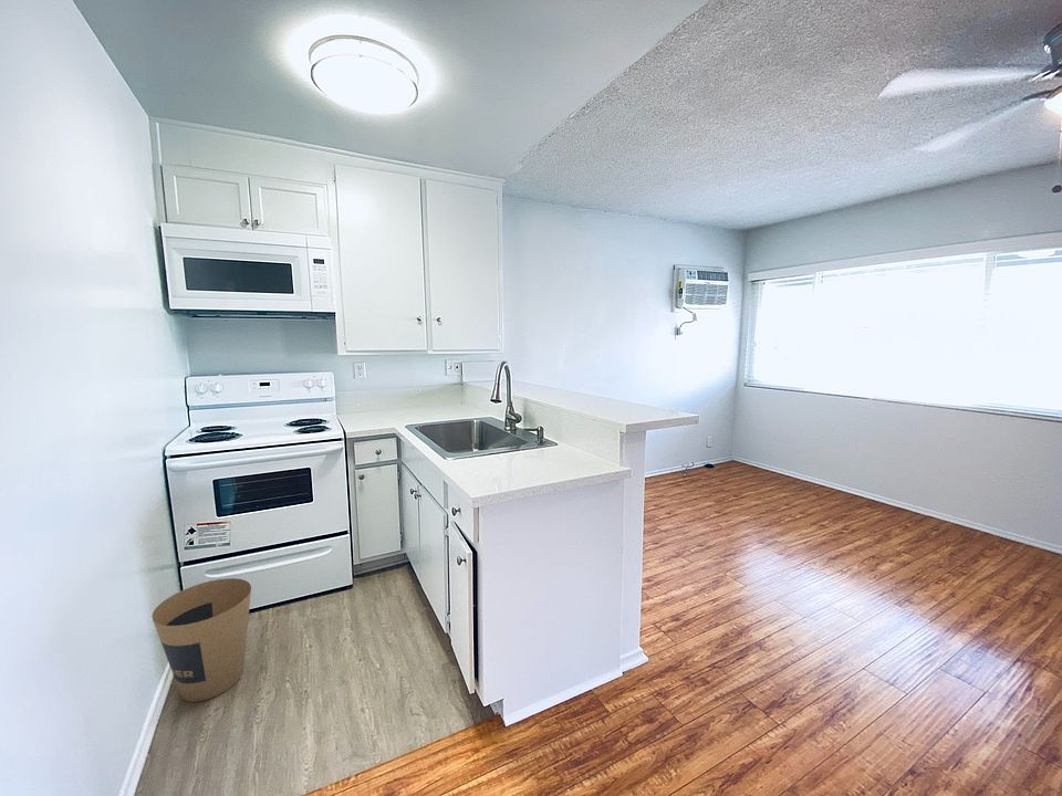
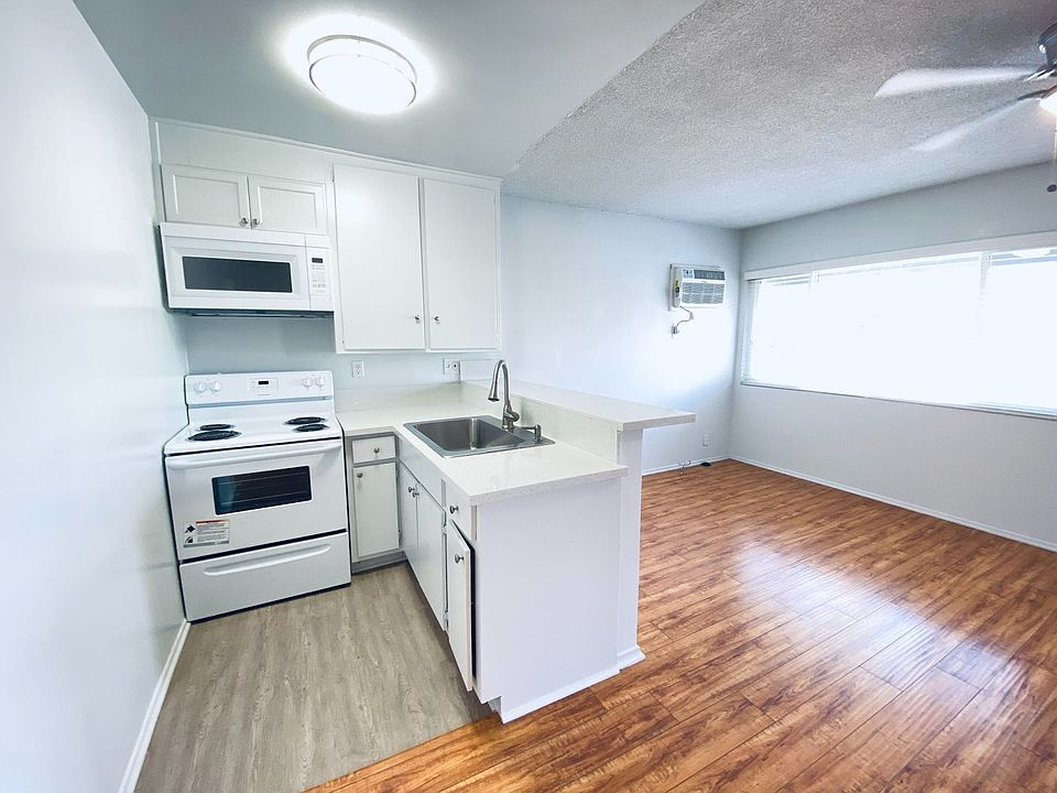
- trash can [150,577,252,703]
